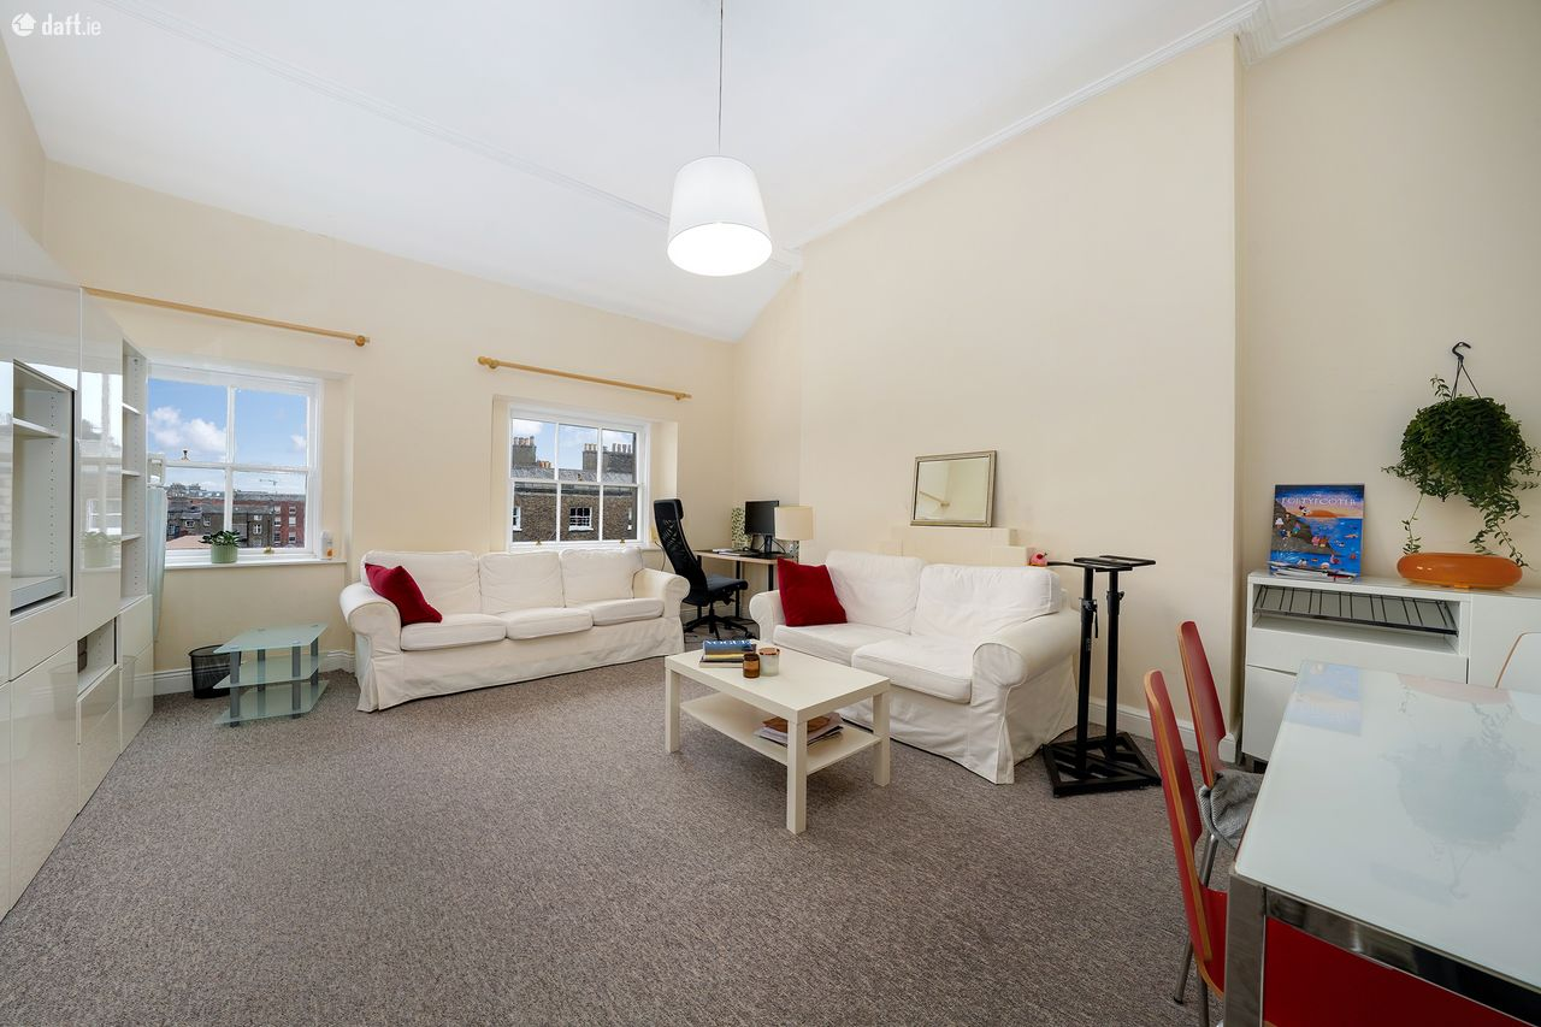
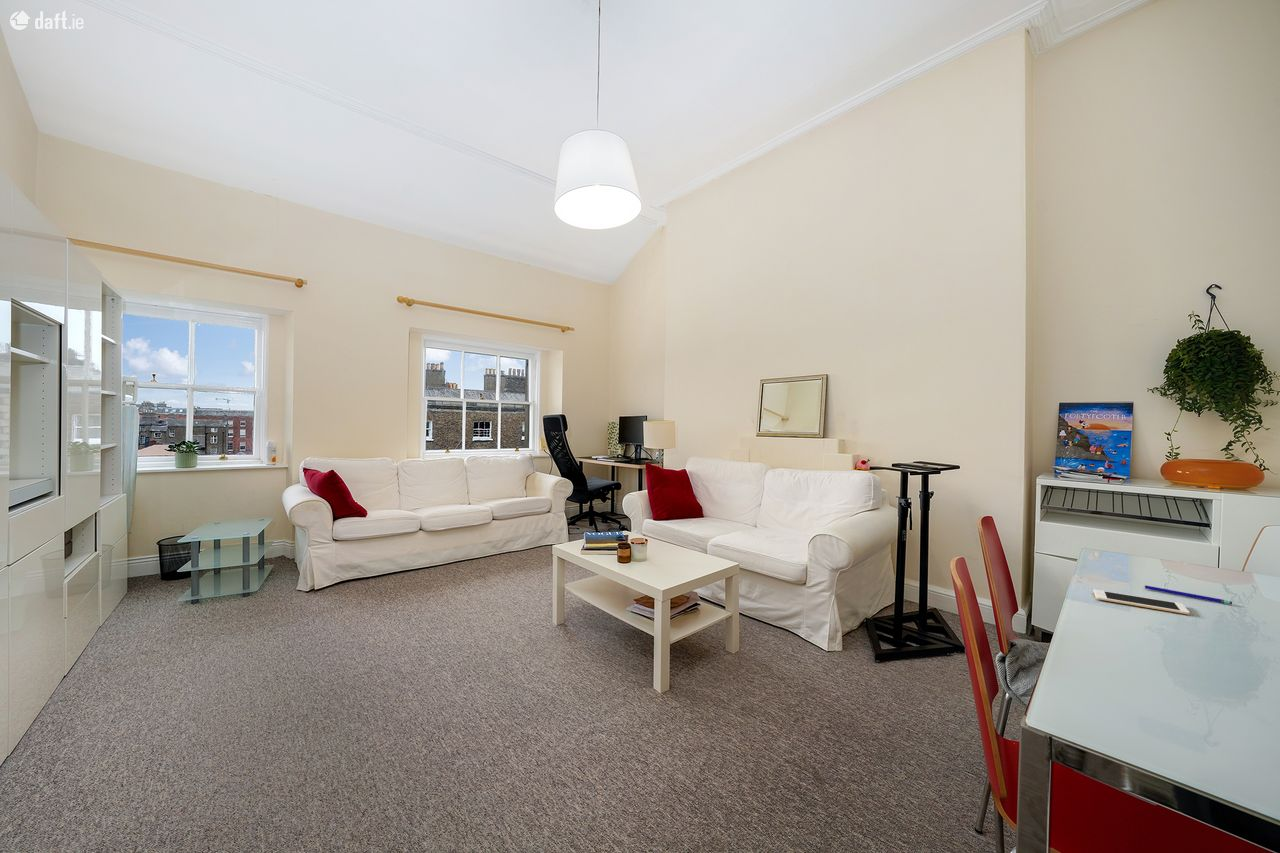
+ cell phone [1093,589,1191,616]
+ pen [1144,584,1233,605]
